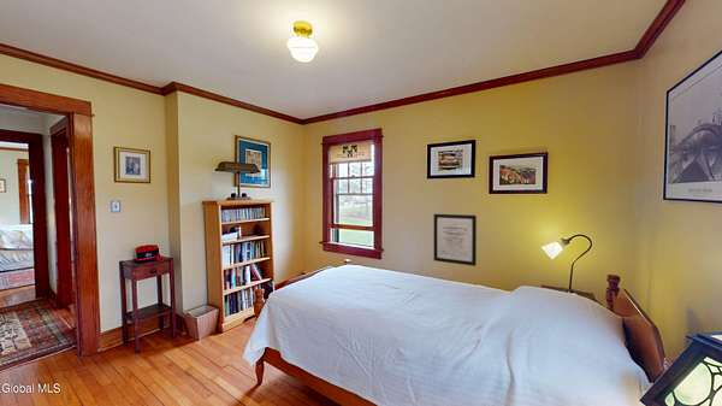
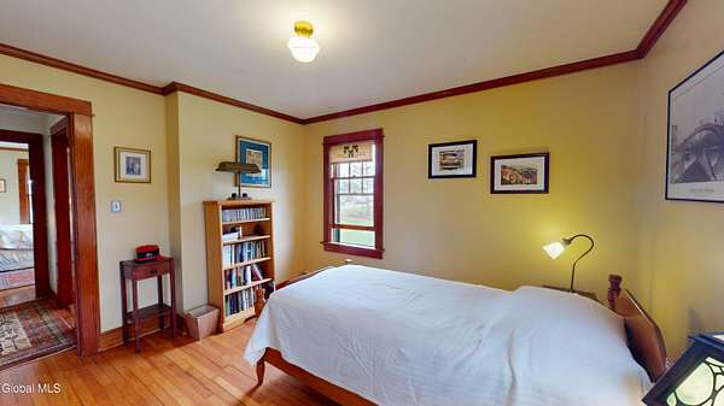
- wall art [433,213,478,267]
